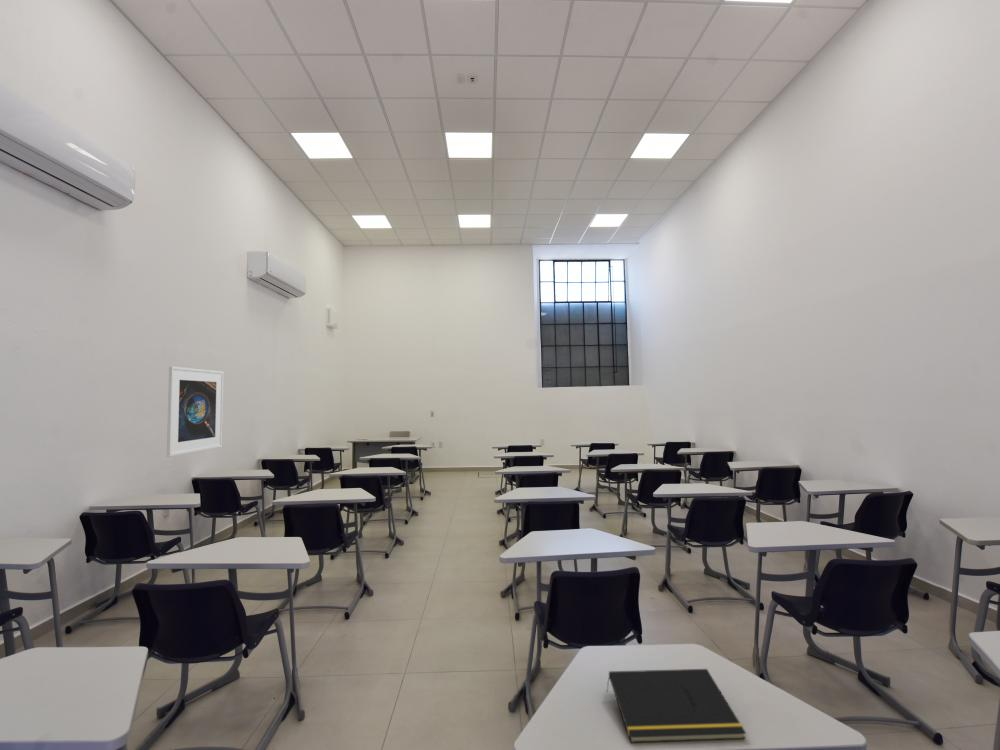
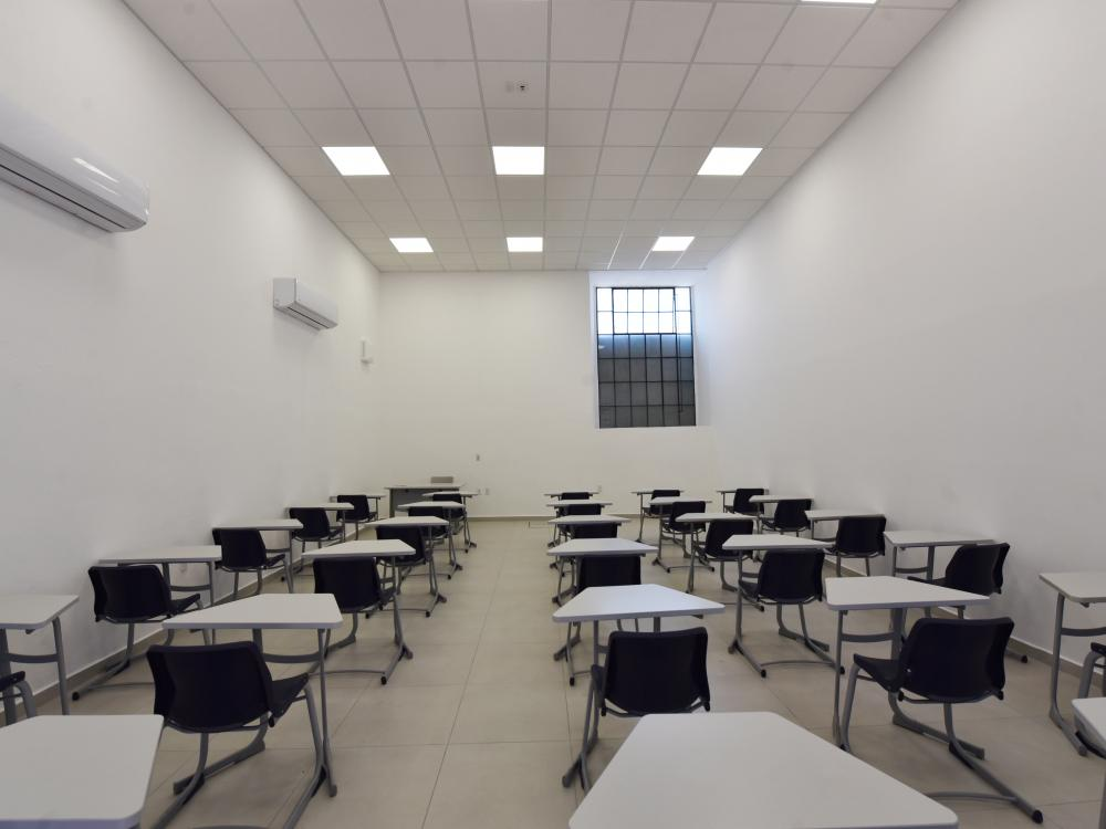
- notepad [605,668,747,744]
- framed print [166,365,225,458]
